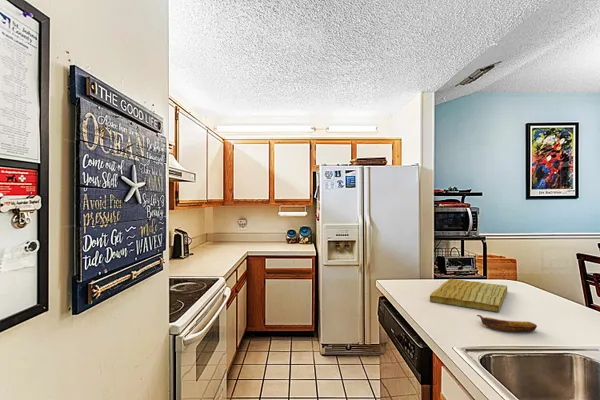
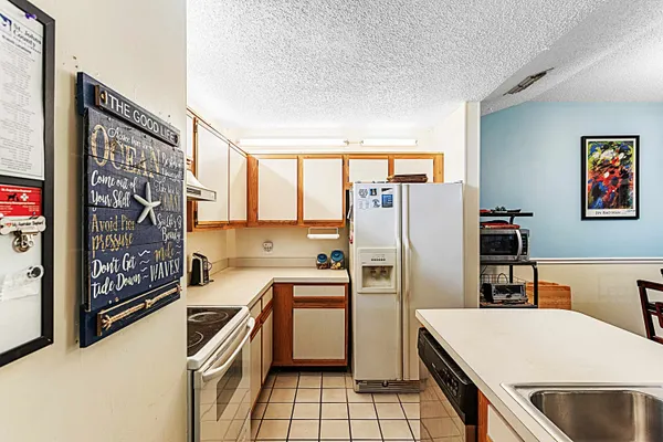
- banana [476,314,538,333]
- cutting board [429,278,508,313]
